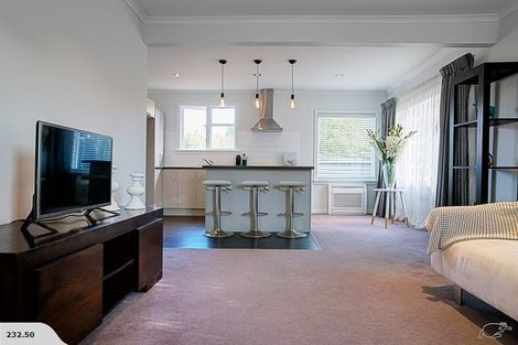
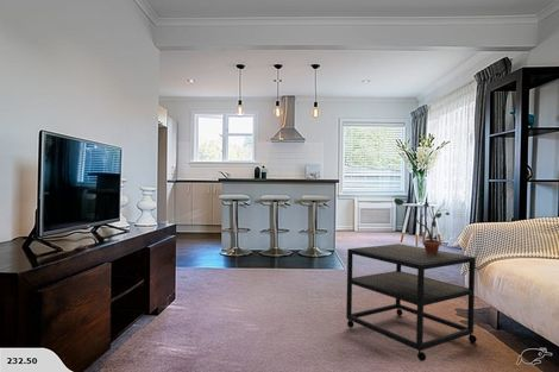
+ potted plant [392,197,451,254]
+ side table [345,242,478,362]
